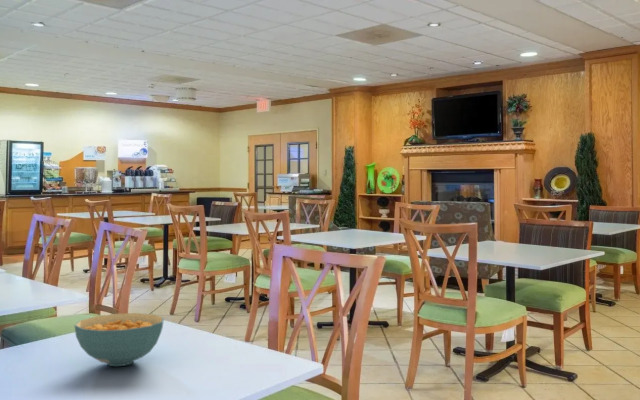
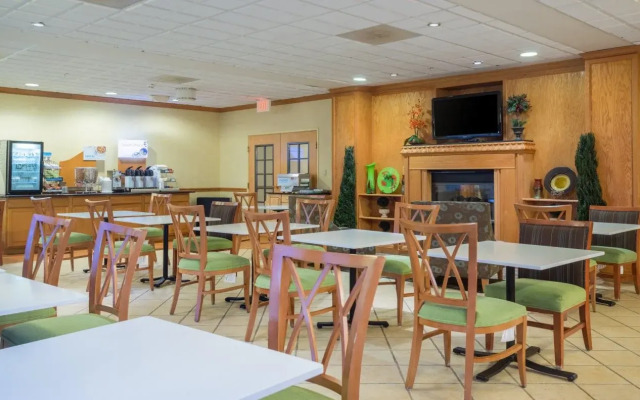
- cereal bowl [73,312,165,367]
